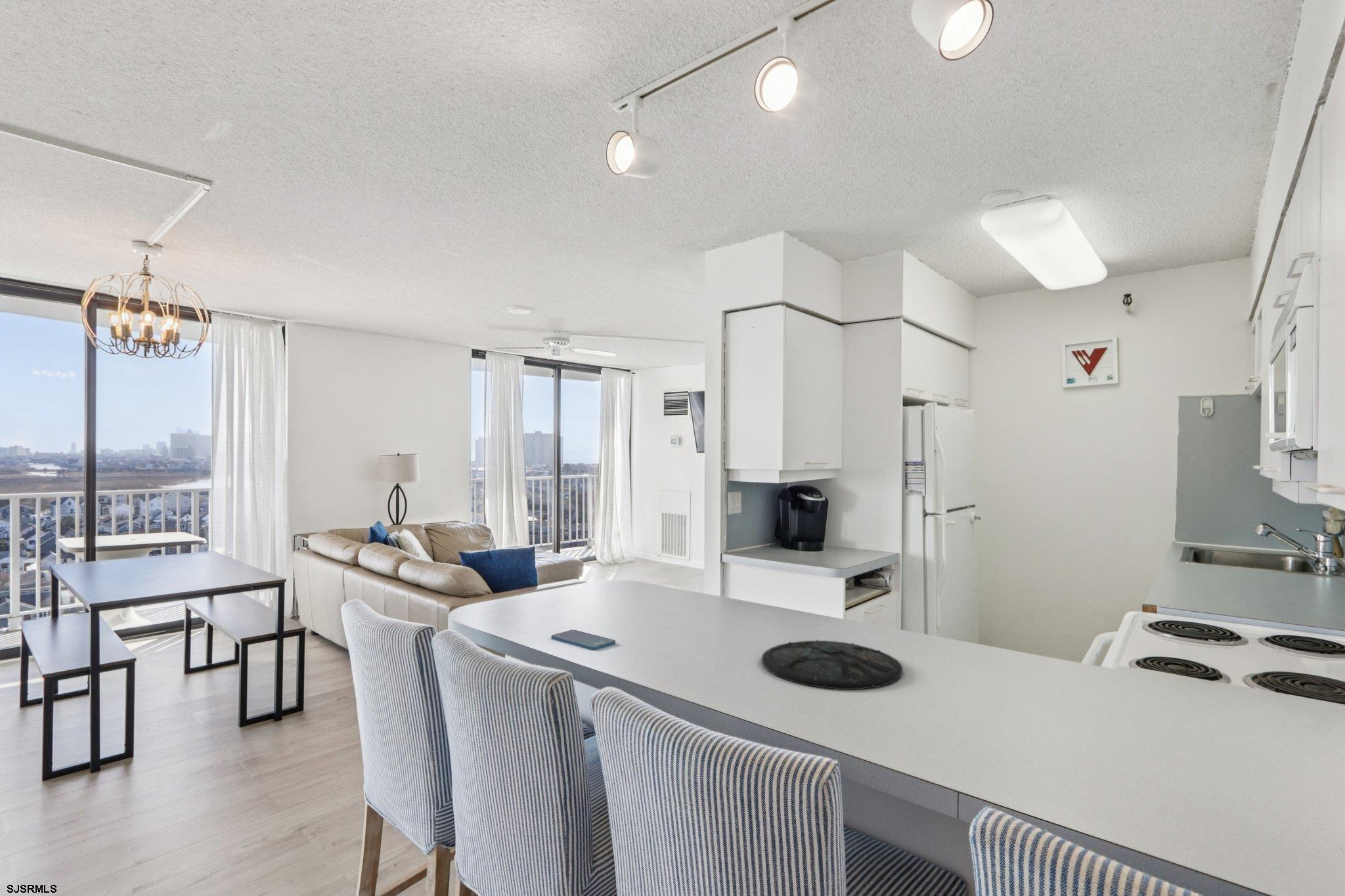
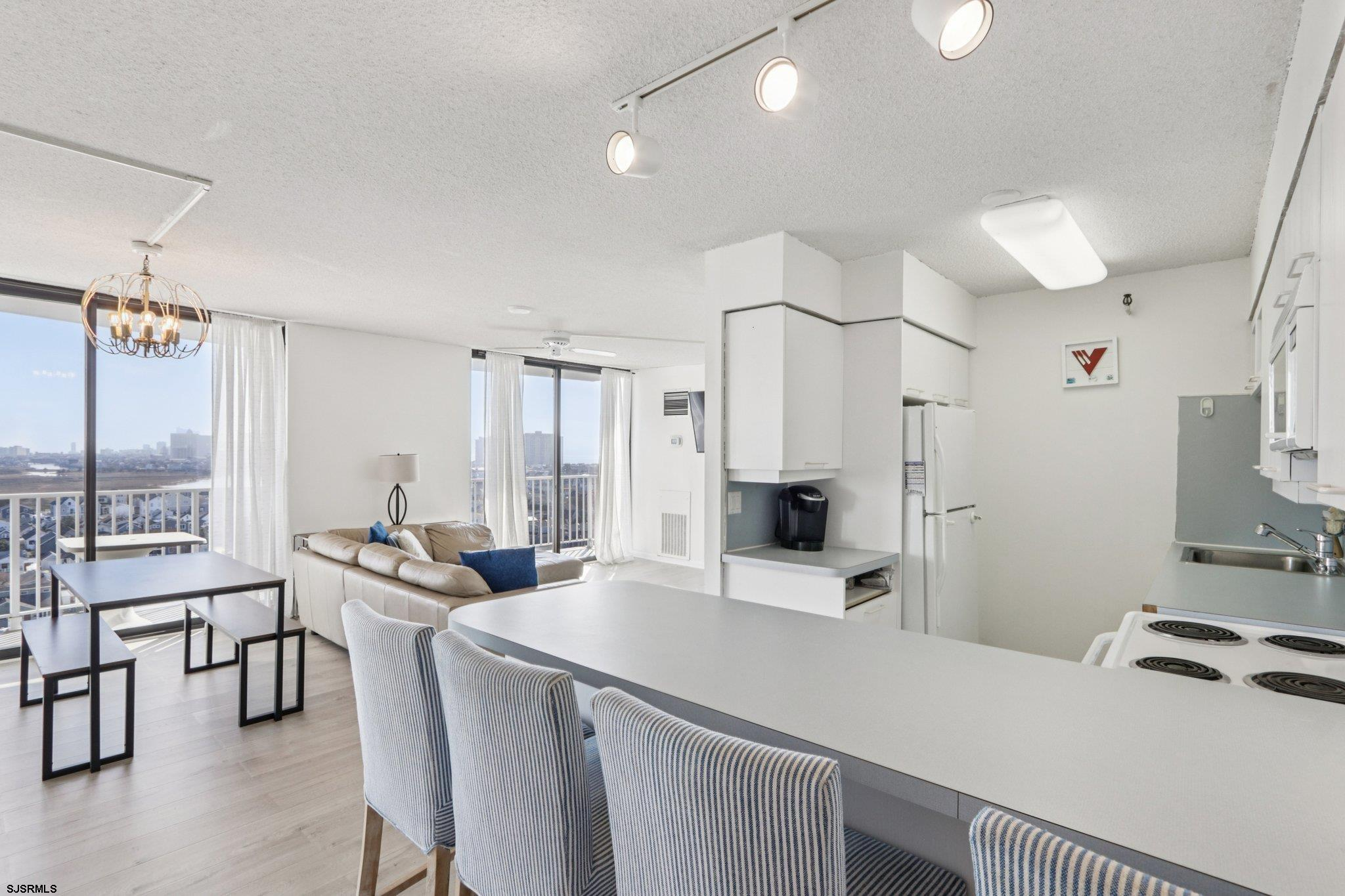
- smartphone [551,629,616,651]
- plate [761,639,904,690]
